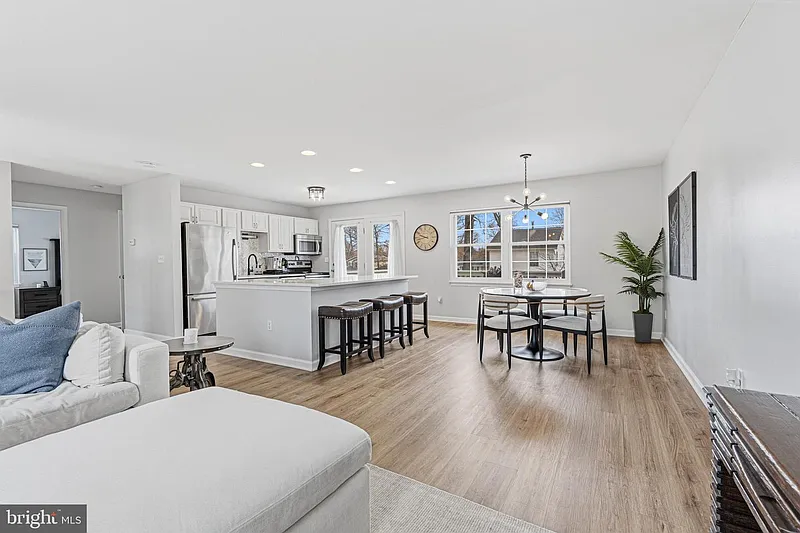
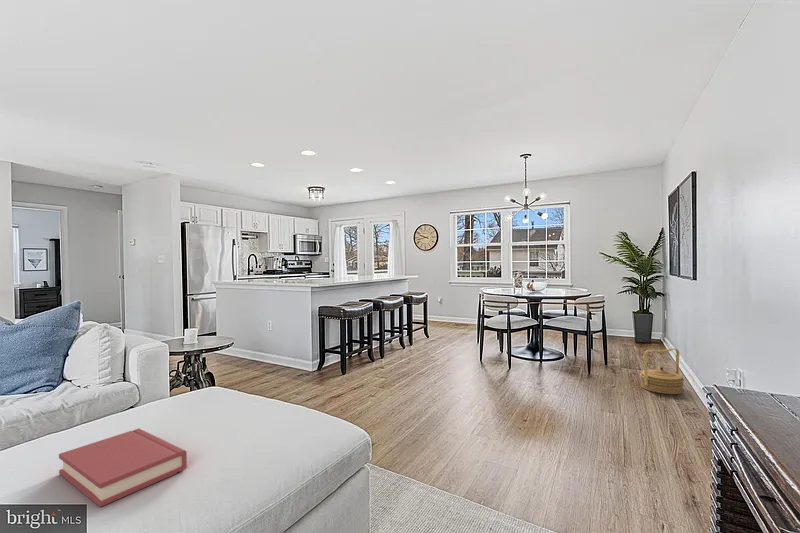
+ basket [639,347,685,395]
+ hardback book [58,428,188,508]
